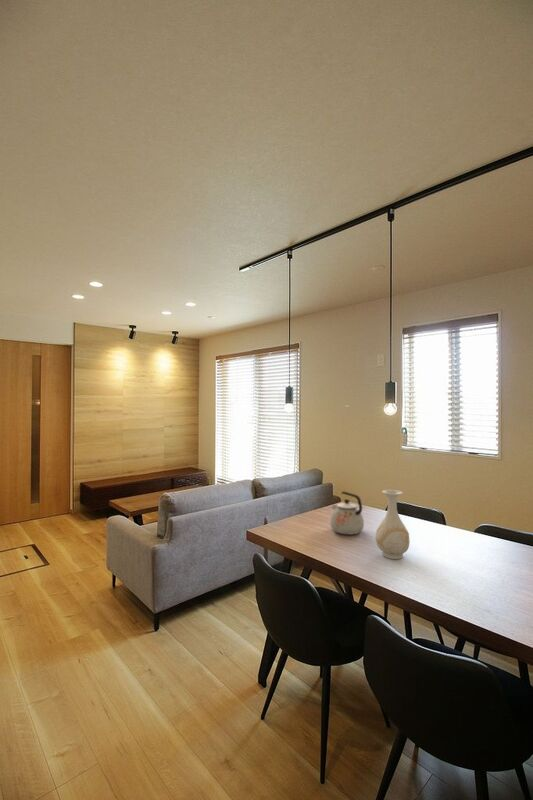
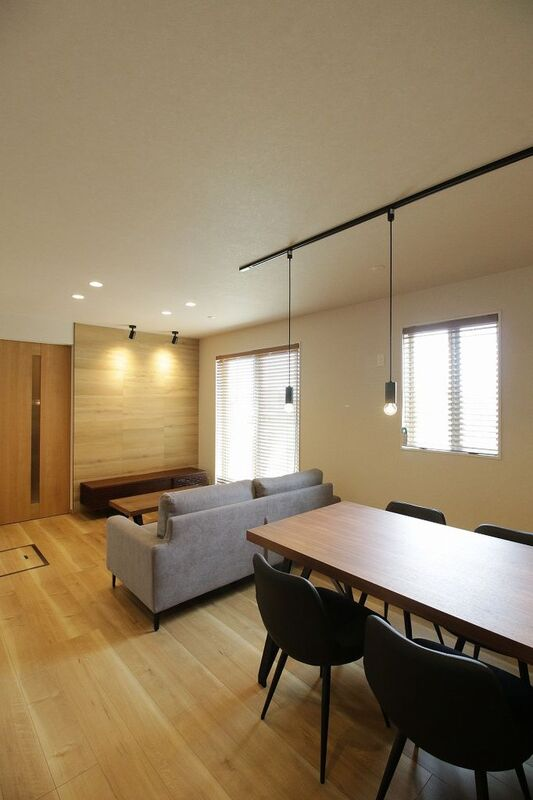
- vase [375,489,411,560]
- kettle [329,490,365,535]
